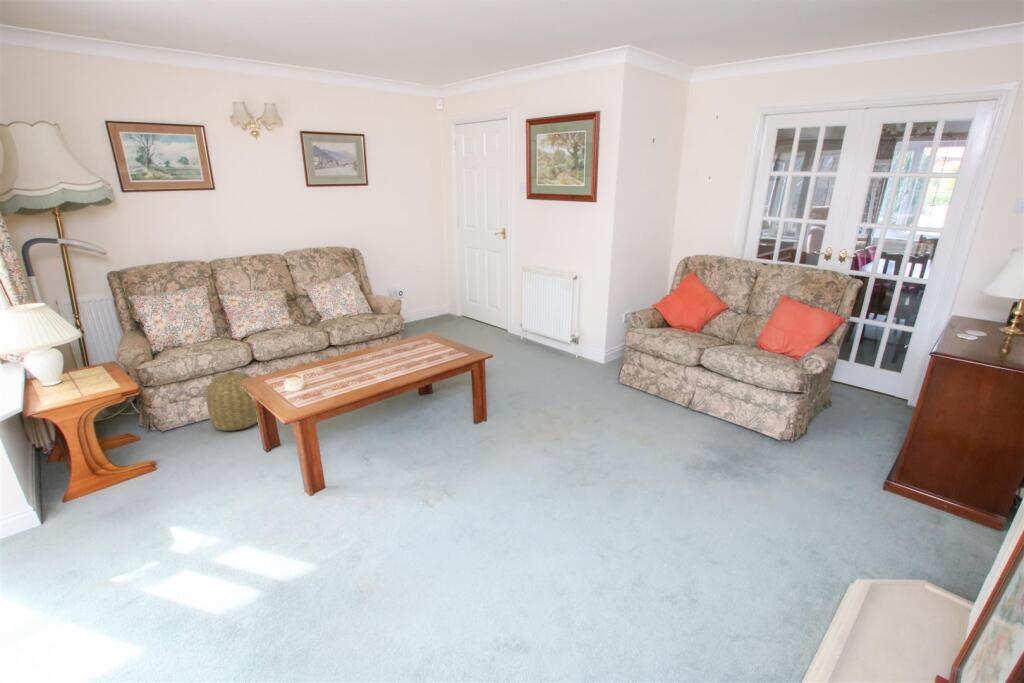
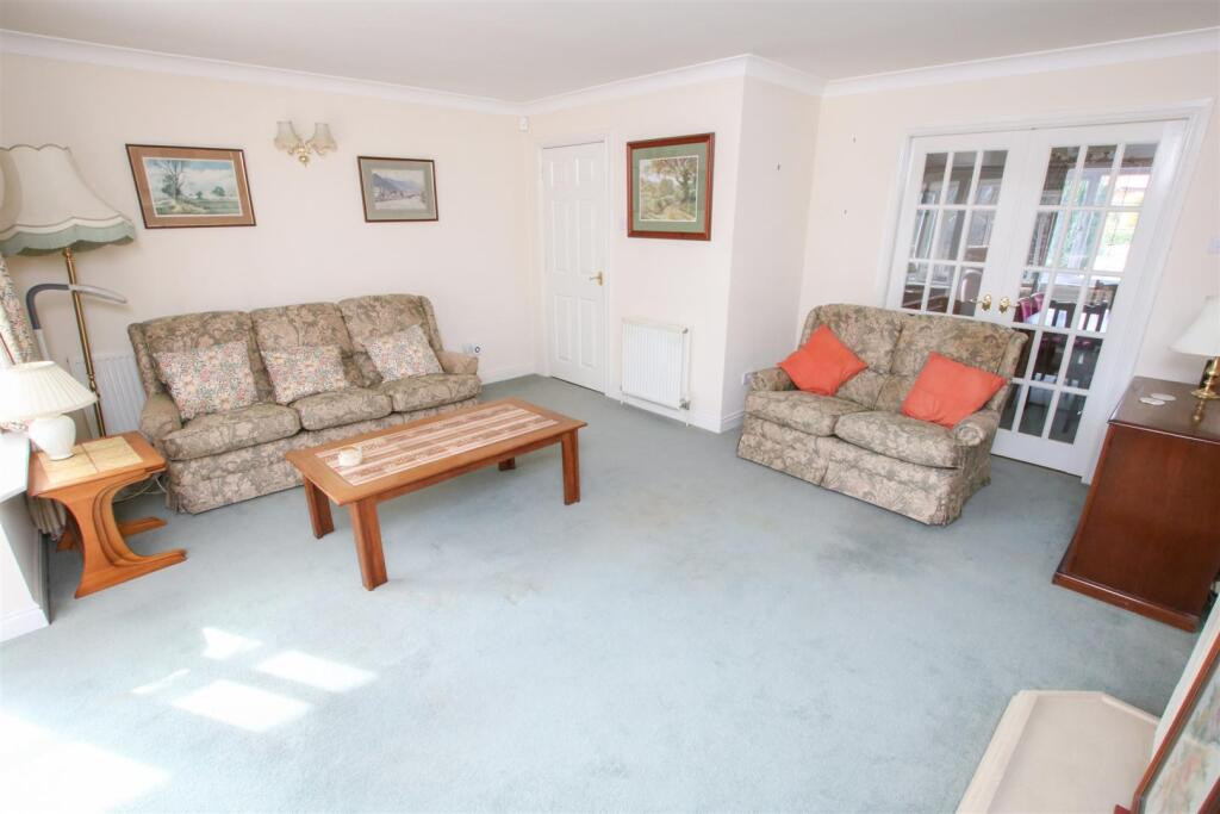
- basket [205,370,258,432]
